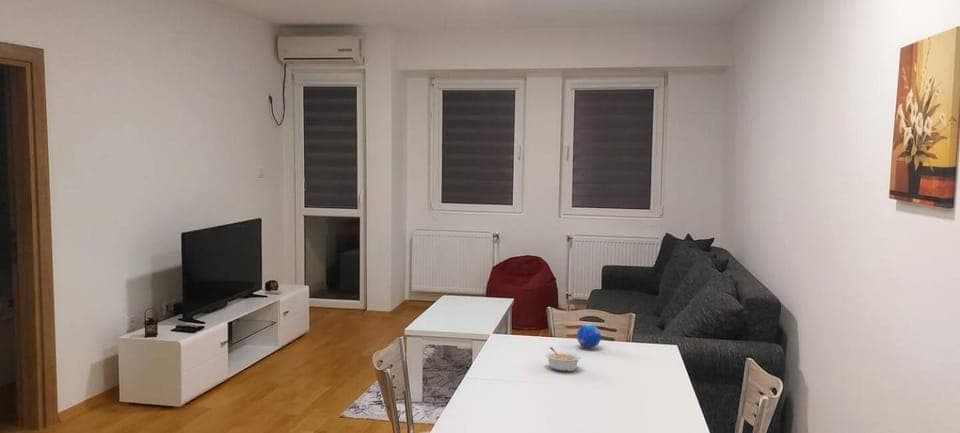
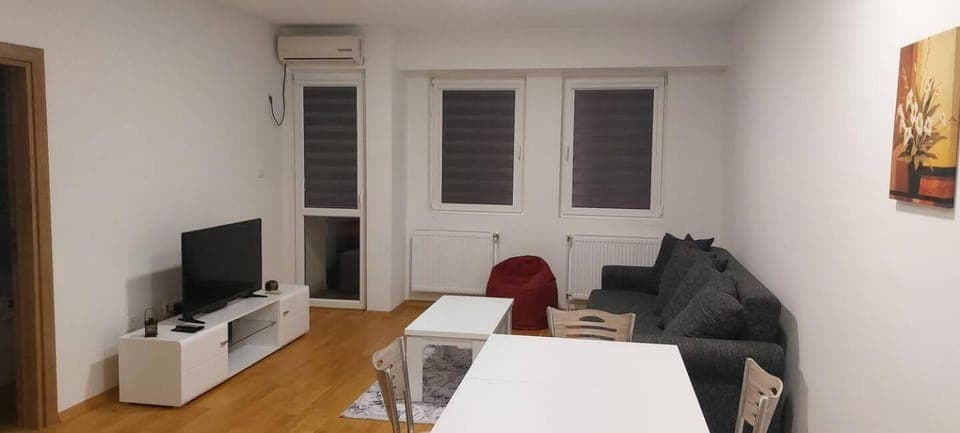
- decorative orb [576,323,602,349]
- legume [544,346,582,372]
